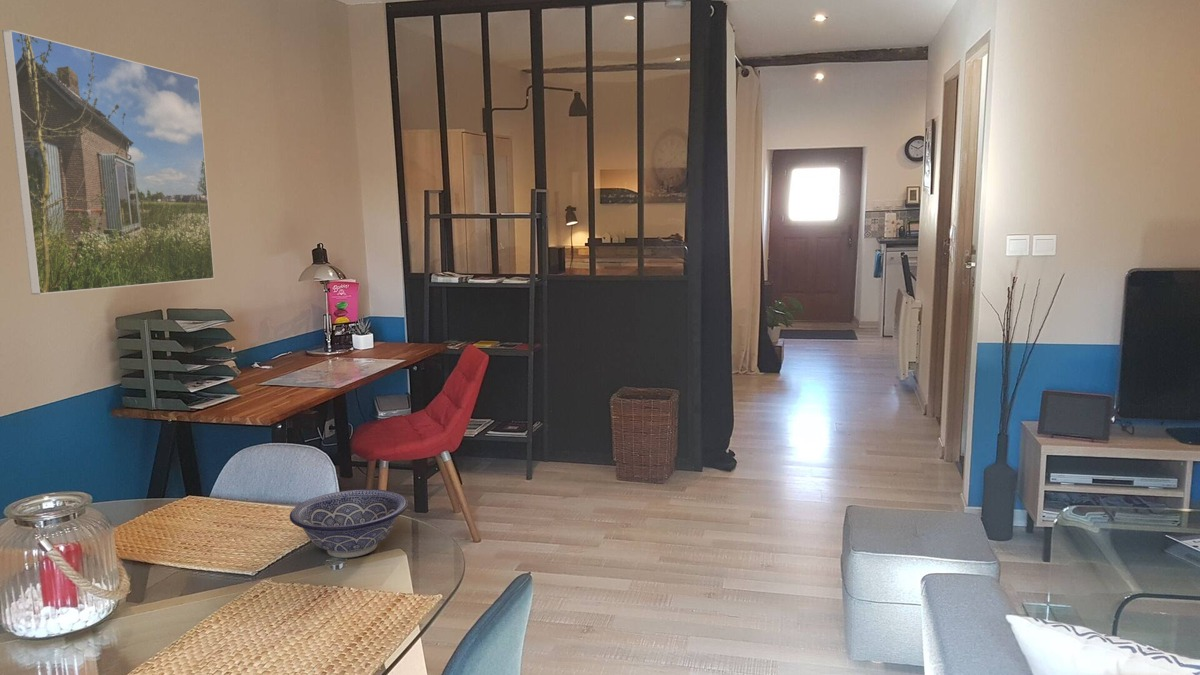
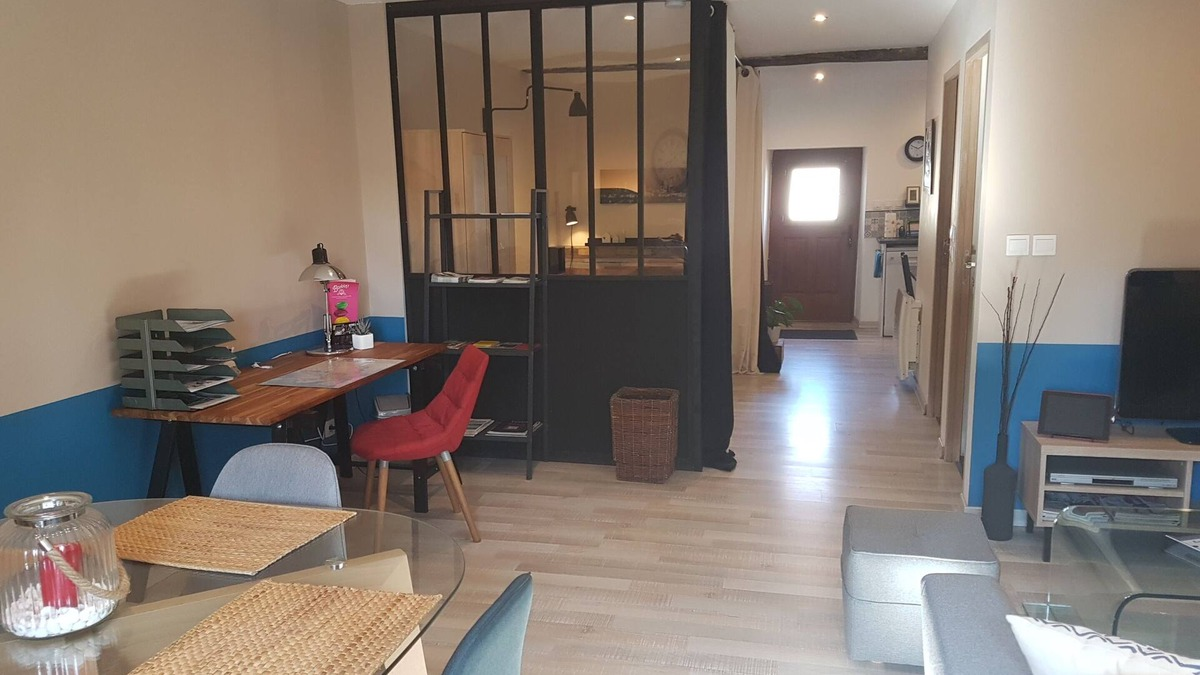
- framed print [1,29,215,295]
- decorative bowl [289,488,409,559]
